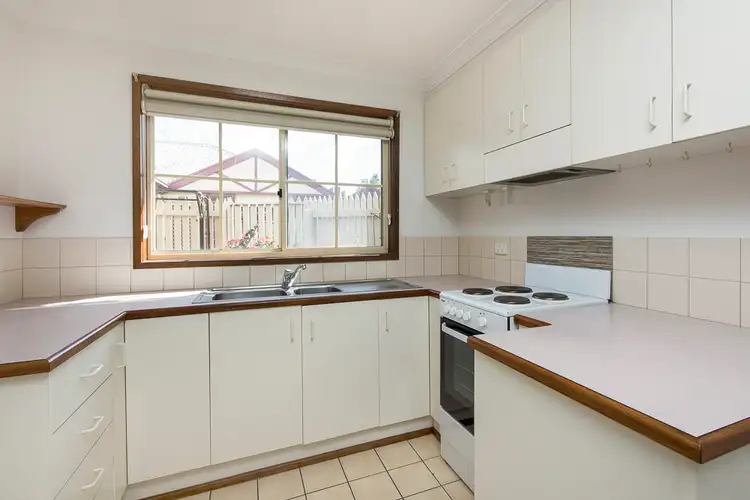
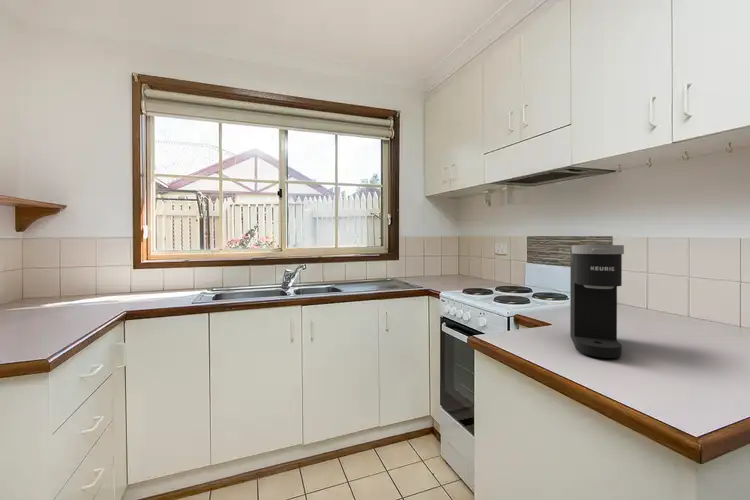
+ coffee maker [569,244,625,359]
